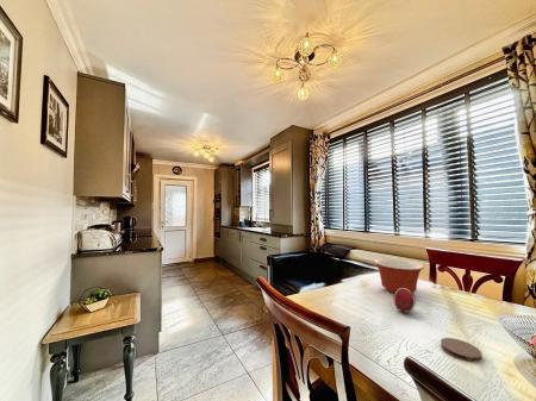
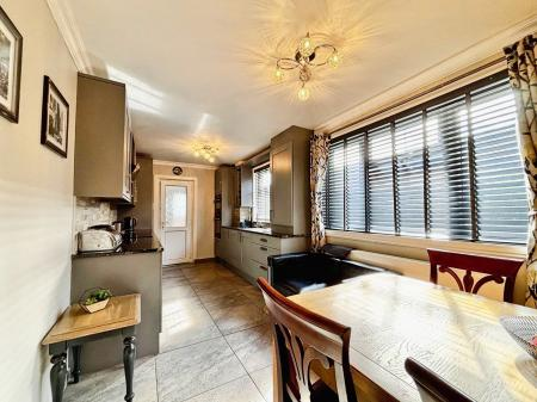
- fruit [393,288,416,314]
- coaster [440,337,482,363]
- mixing bowl [373,257,425,295]
